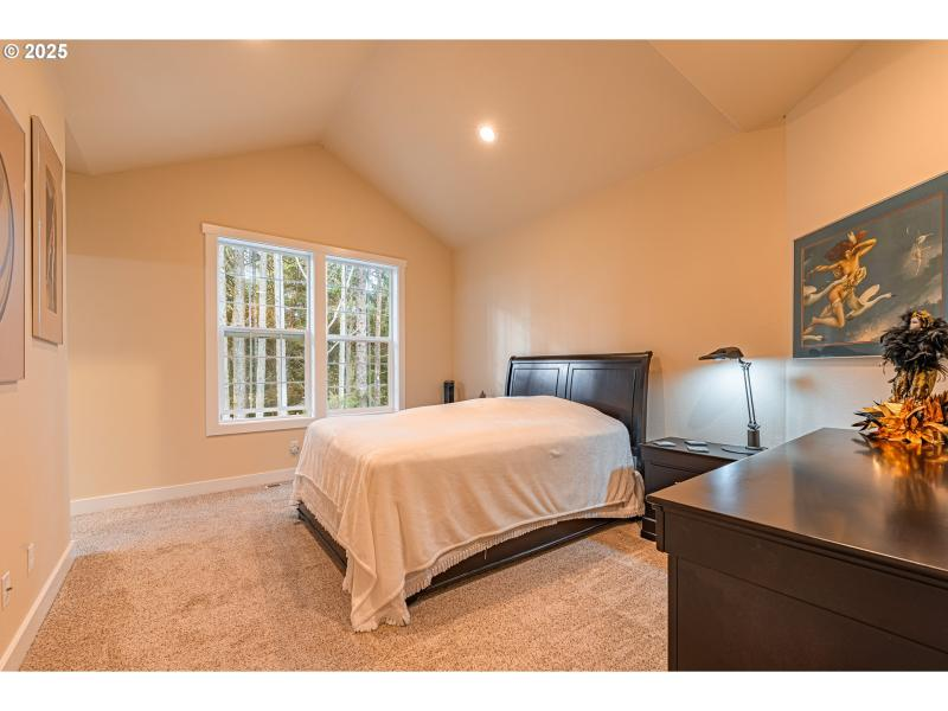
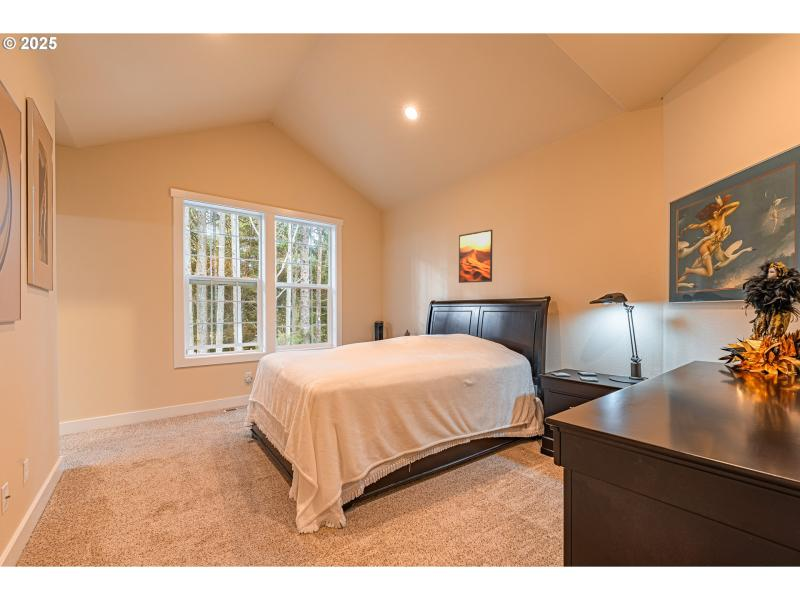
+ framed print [458,228,493,284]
